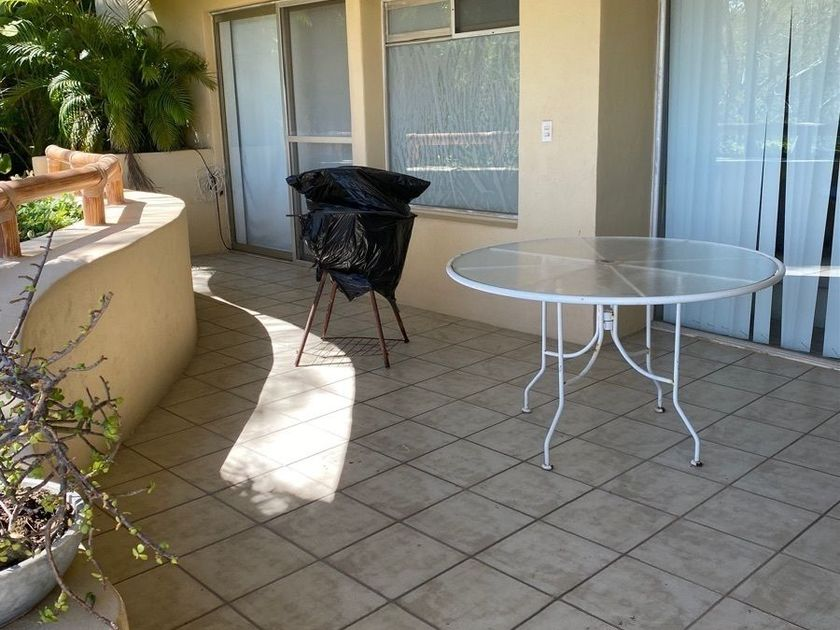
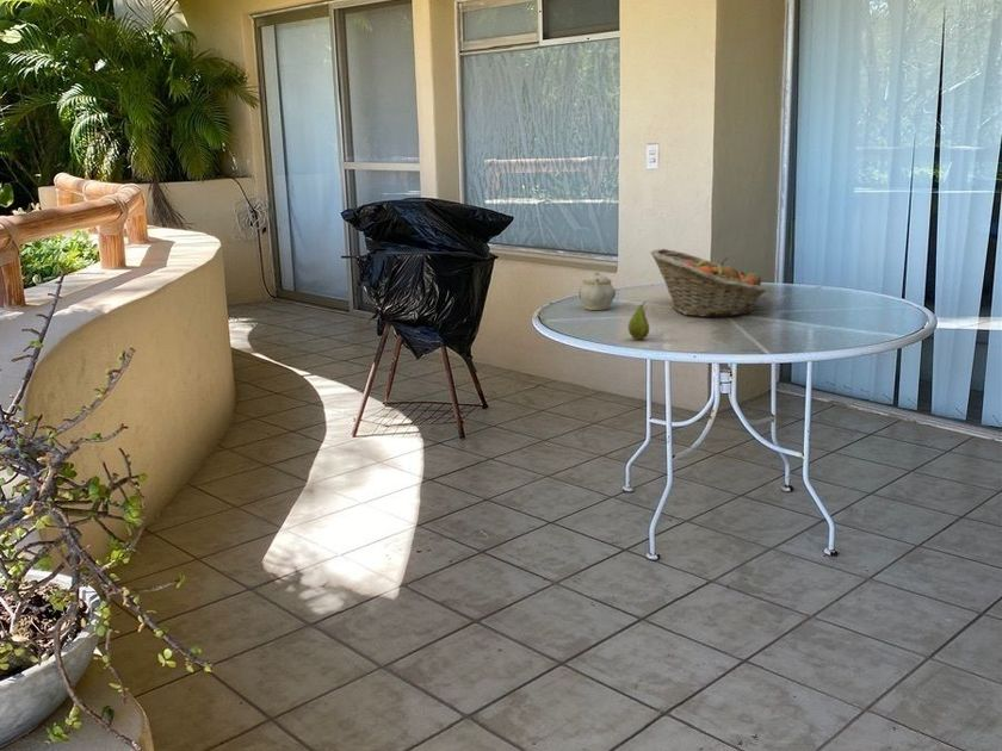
+ teapot [577,271,617,311]
+ fruit [627,300,650,341]
+ fruit basket [649,248,767,318]
